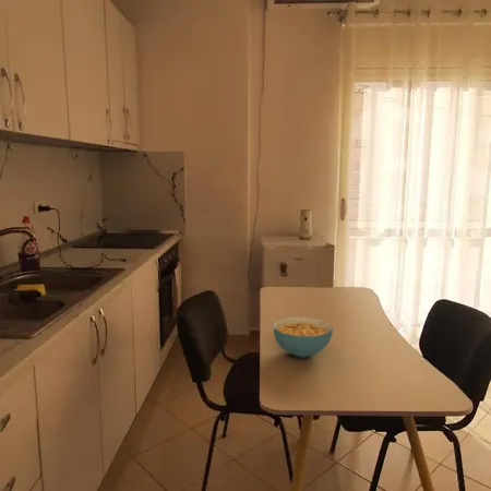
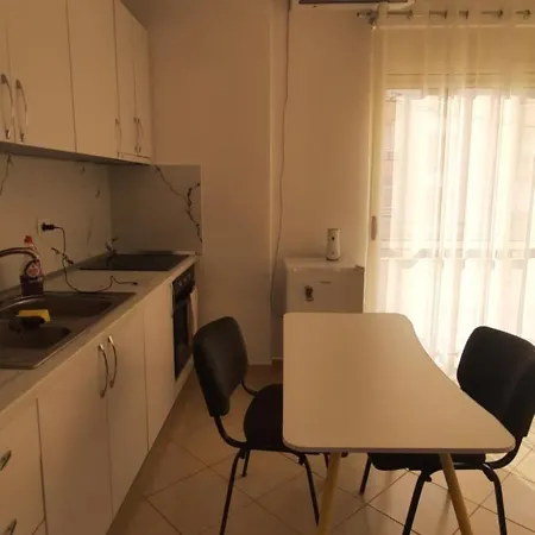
- cereal bowl [272,316,334,359]
